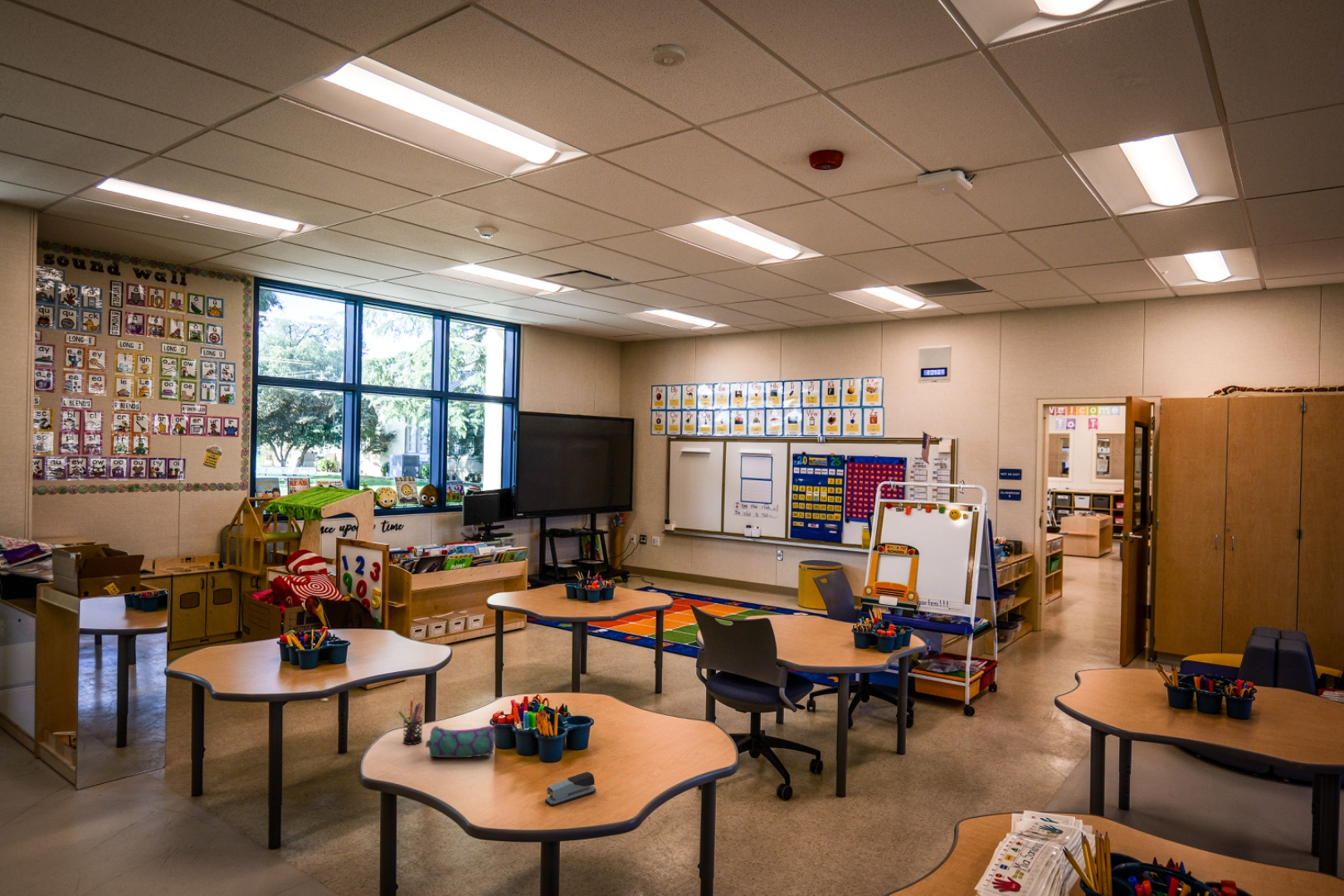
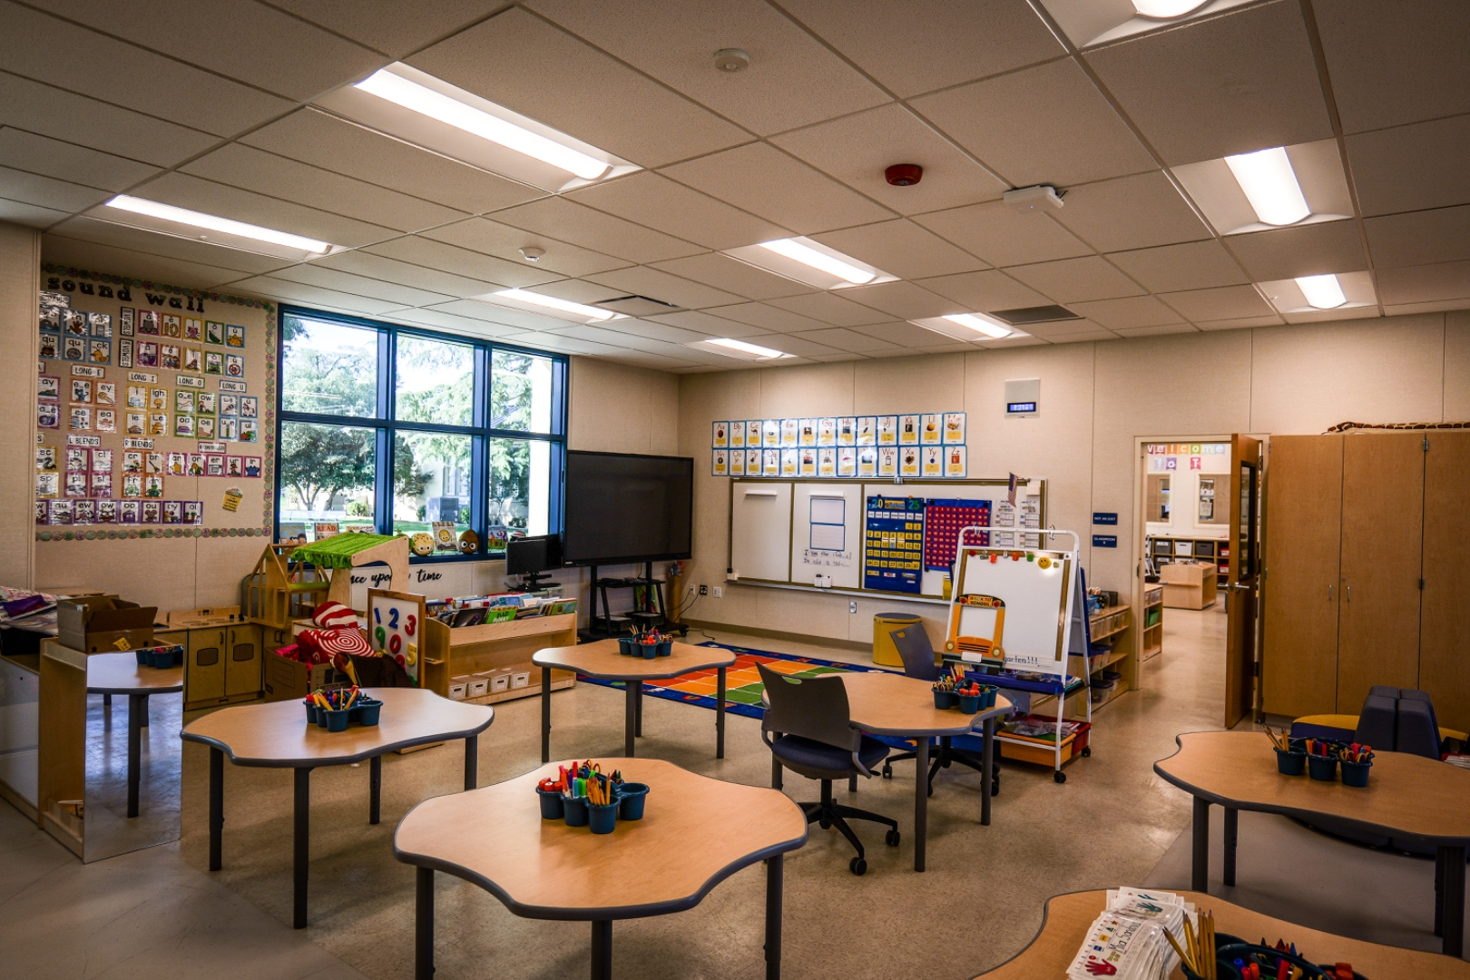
- pencil case [425,724,496,758]
- pen holder [397,700,424,745]
- stapler [544,771,597,807]
